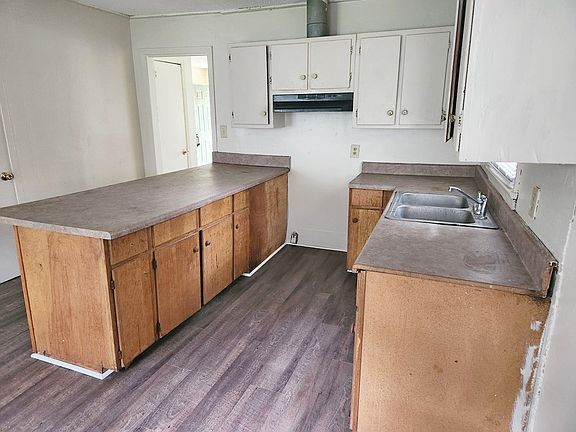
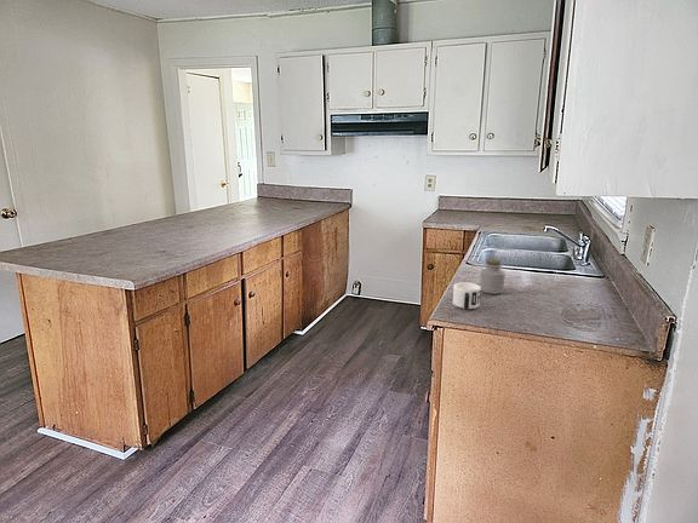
+ jar [479,258,507,295]
+ mug [452,281,482,310]
